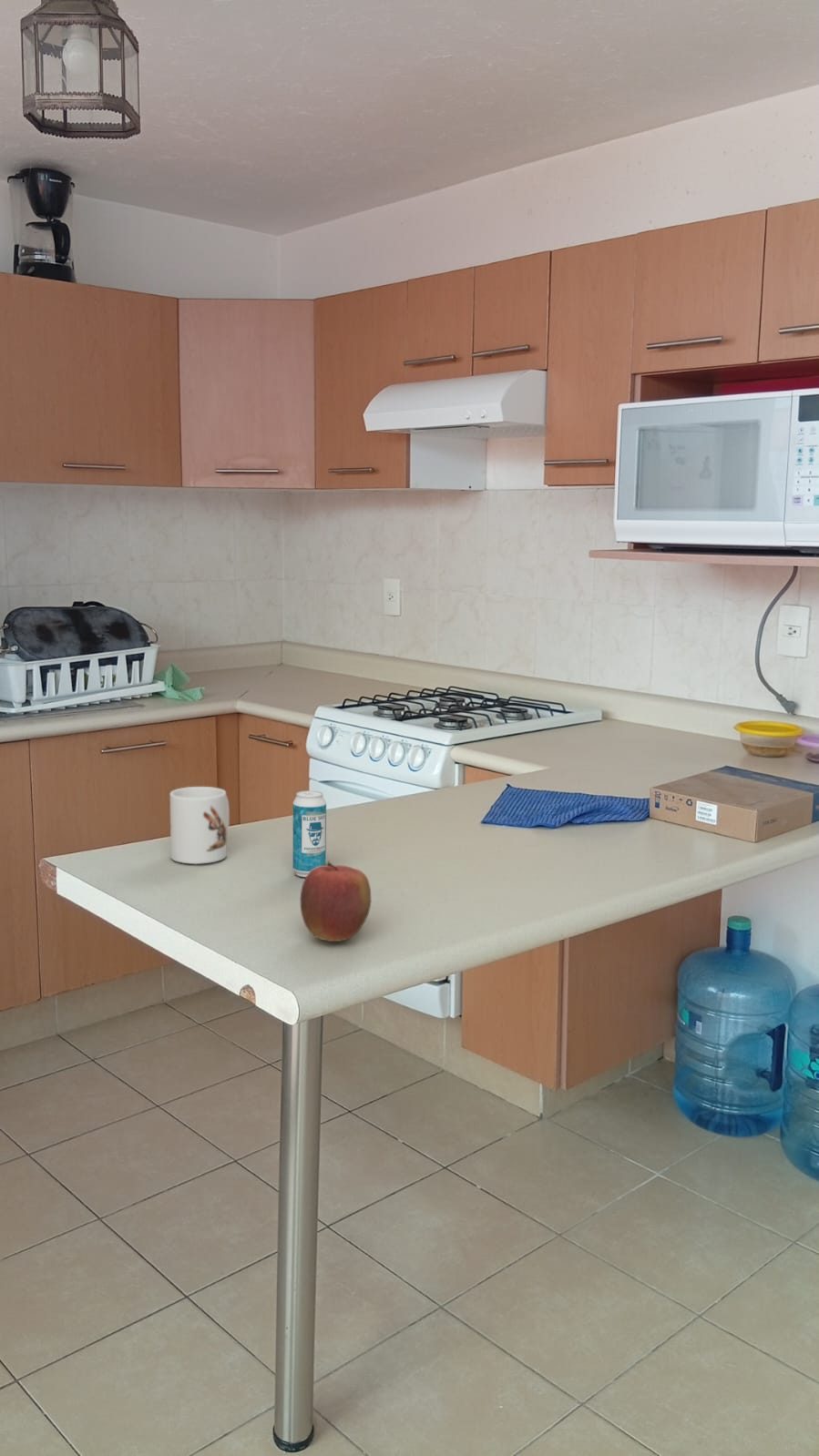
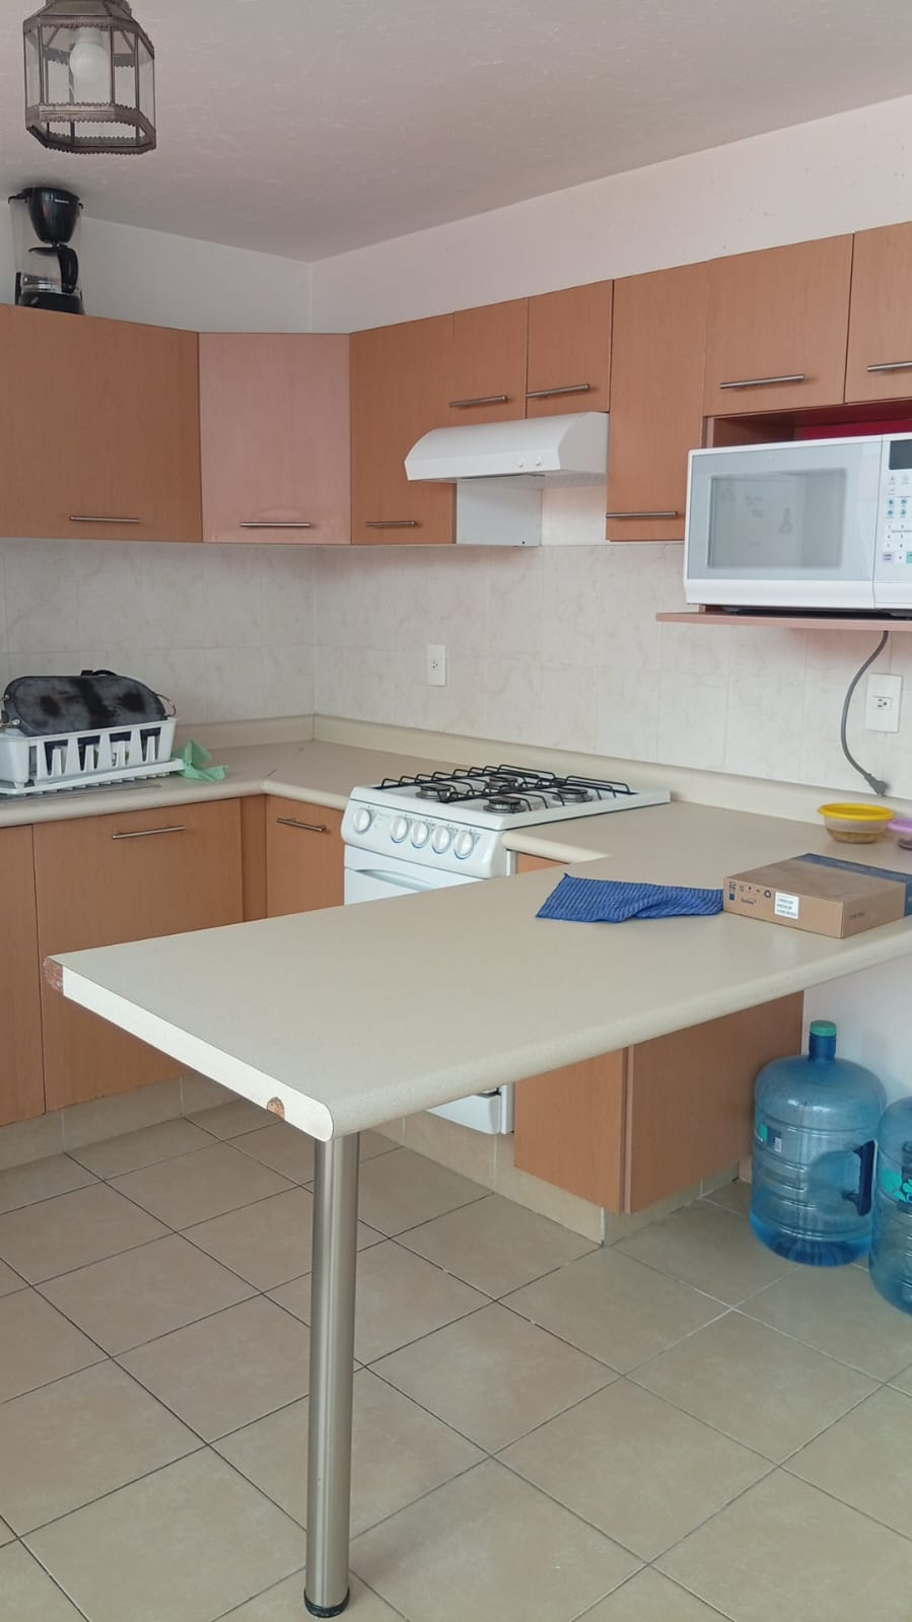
- apple [300,860,372,942]
- mug [169,786,230,865]
- beverage can [292,789,327,878]
